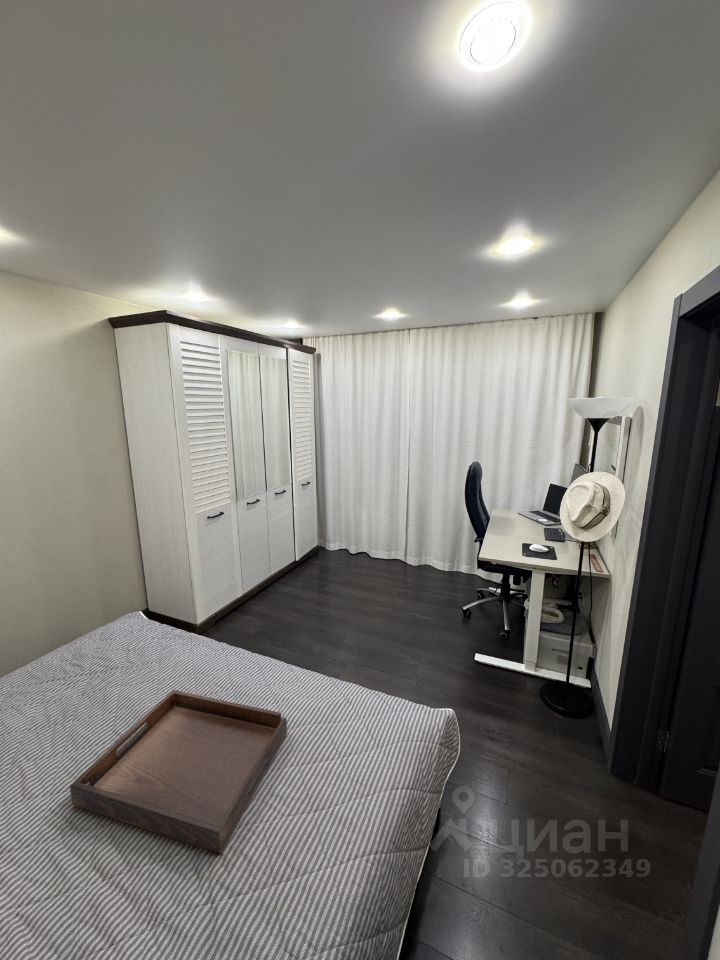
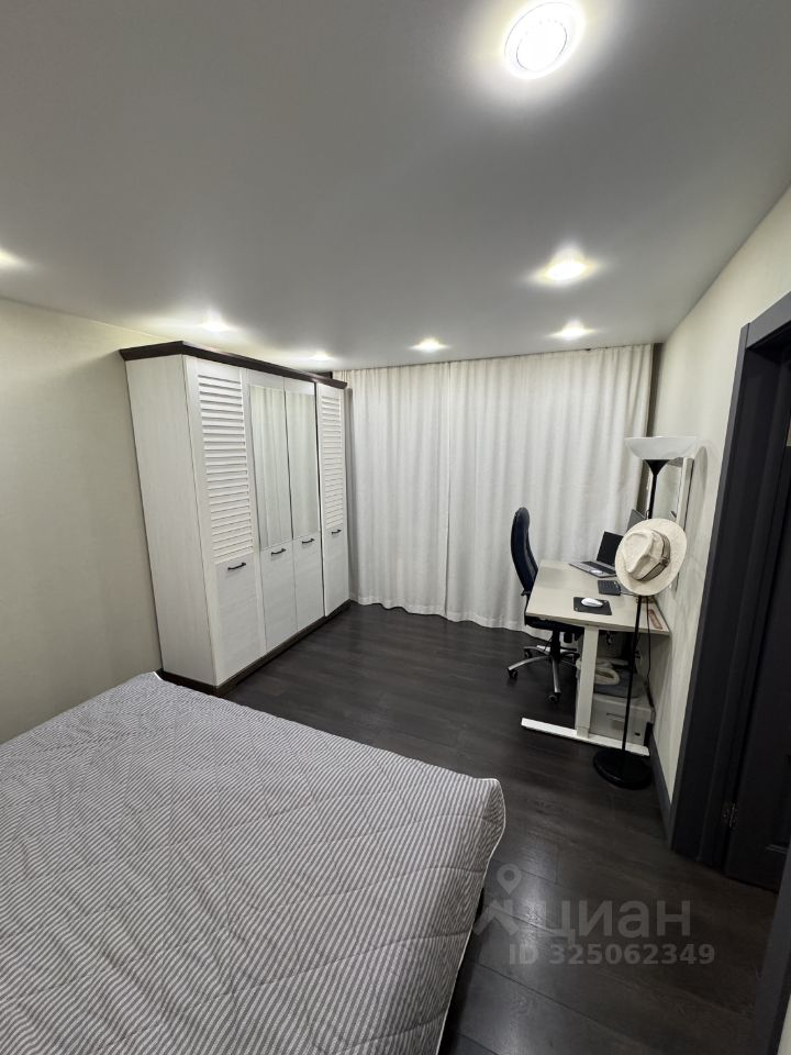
- serving tray [69,689,288,855]
